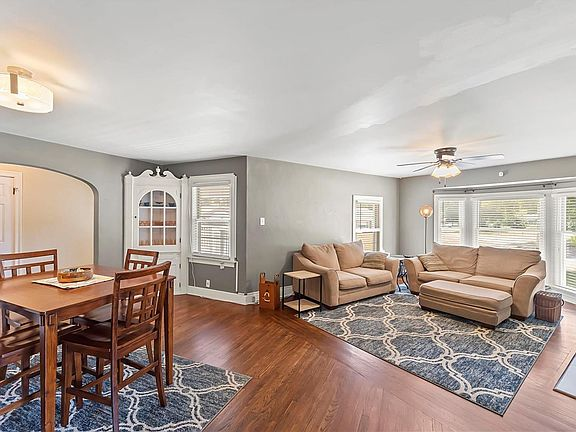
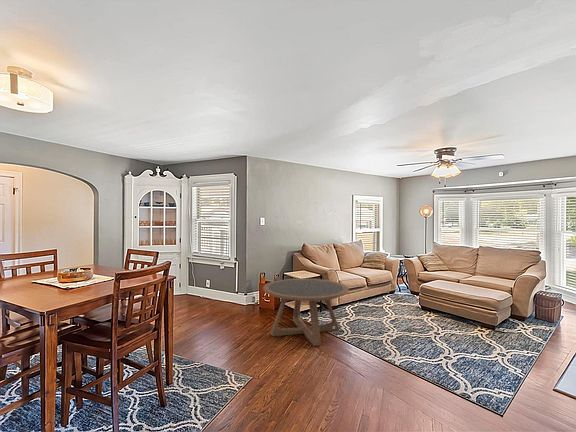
+ coffee table [262,278,350,347]
